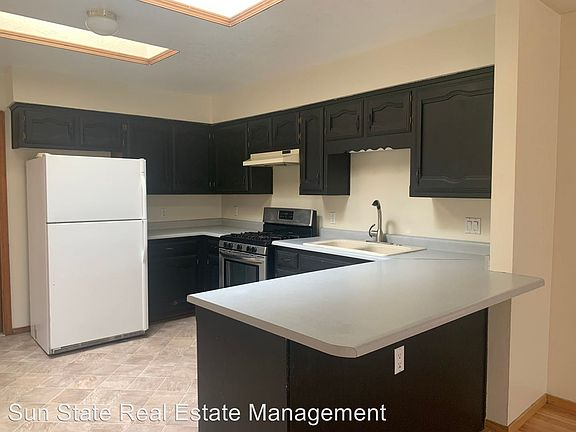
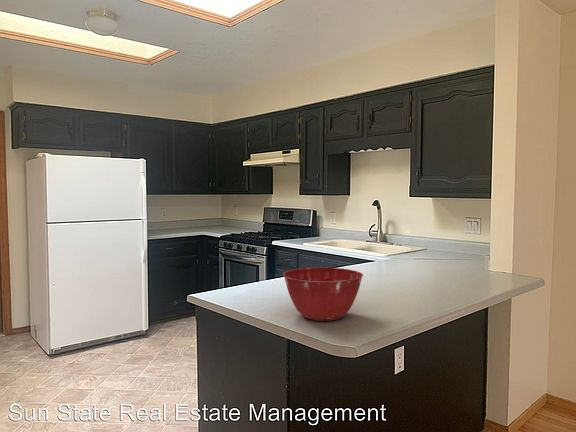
+ mixing bowl [282,266,364,322]
